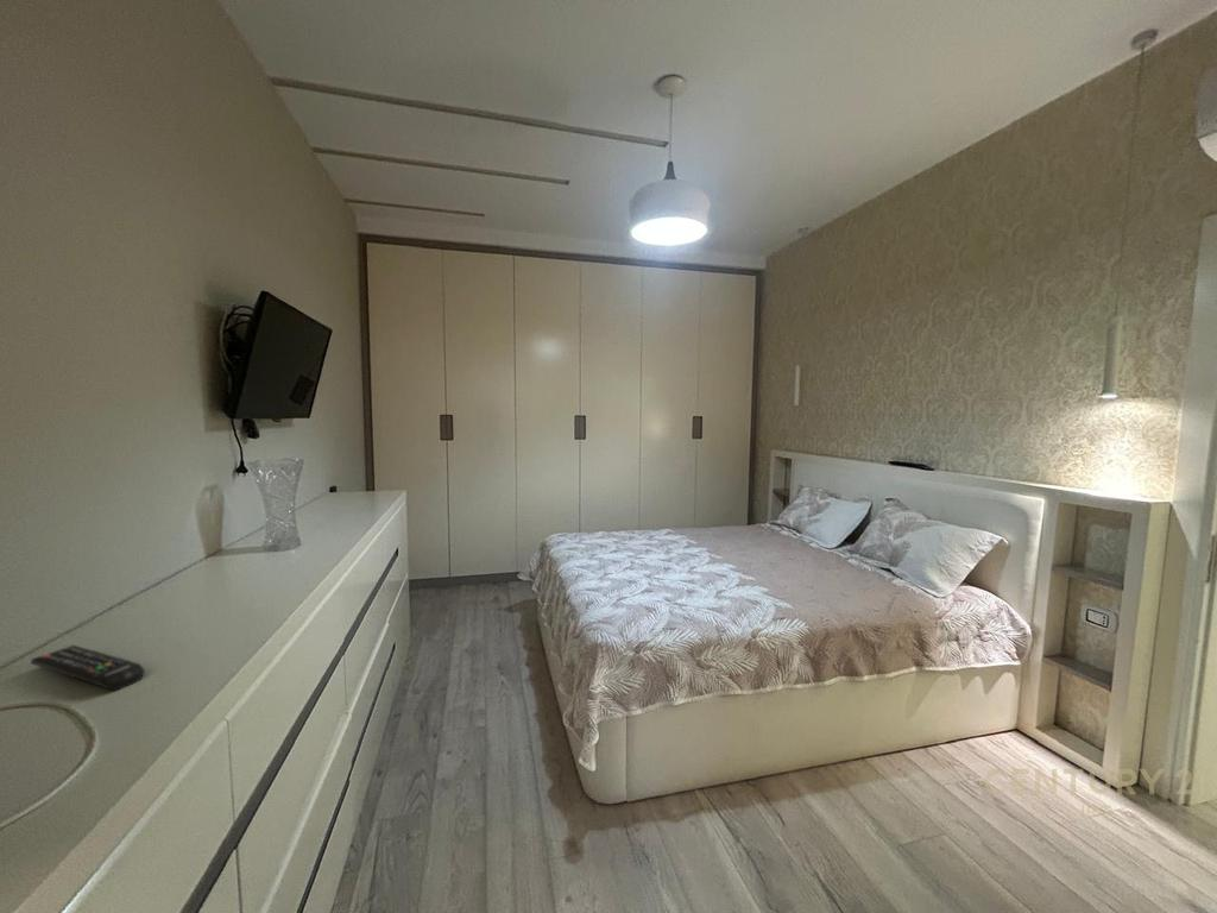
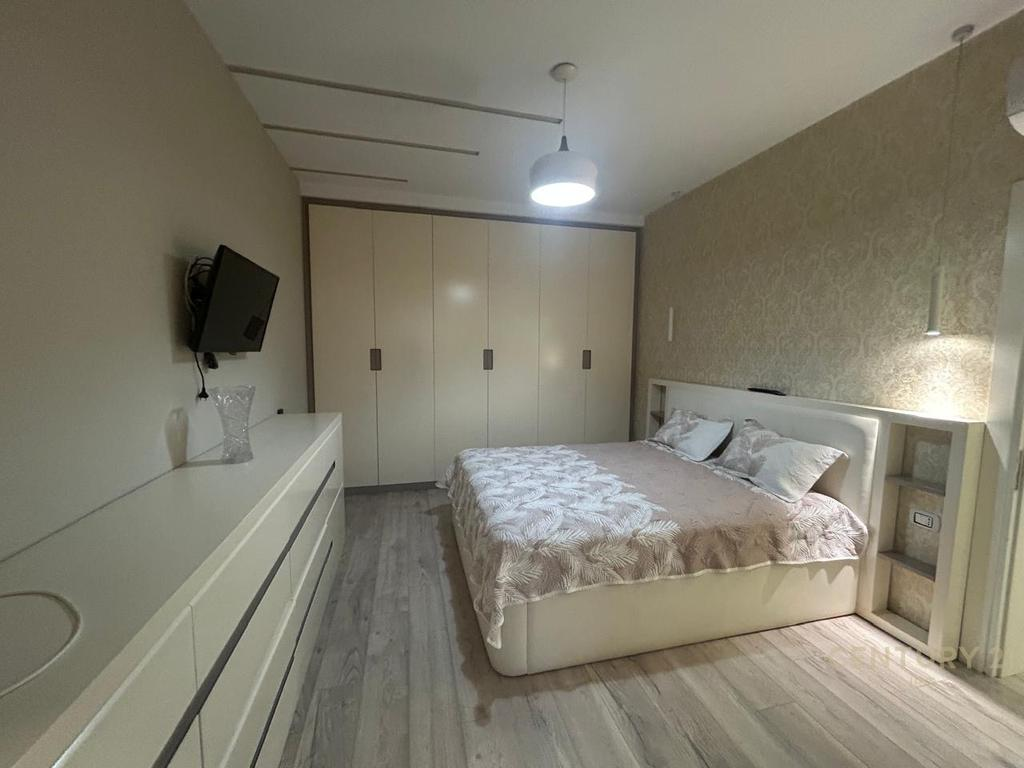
- remote control [30,644,146,692]
